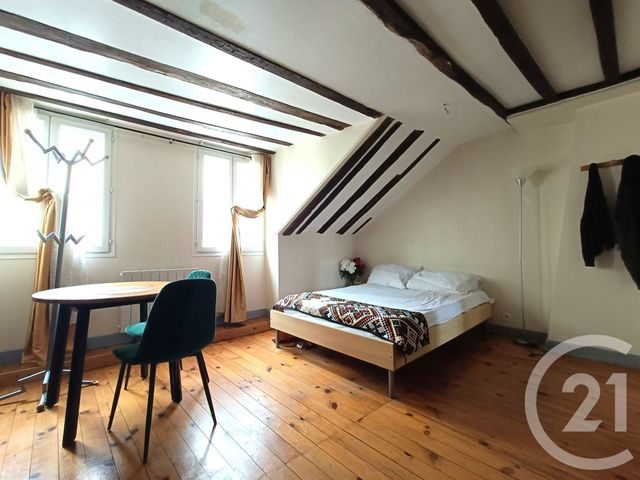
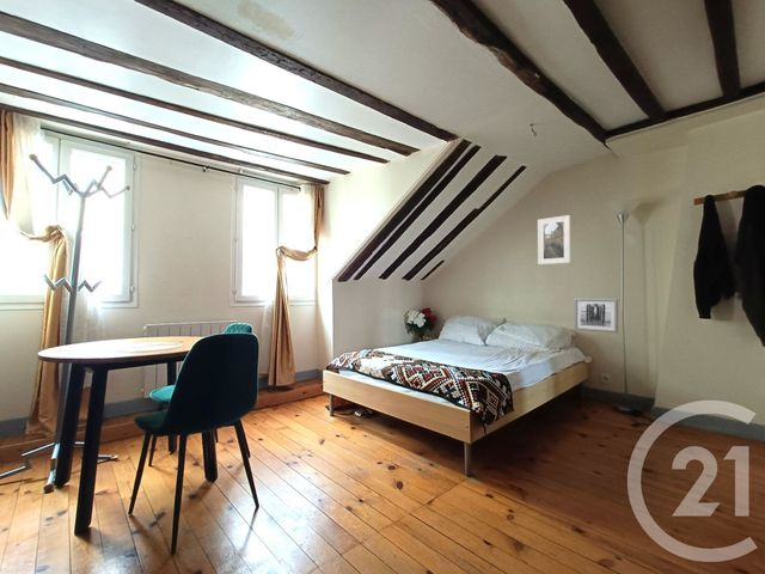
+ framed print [537,214,571,265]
+ wall art [574,298,619,334]
